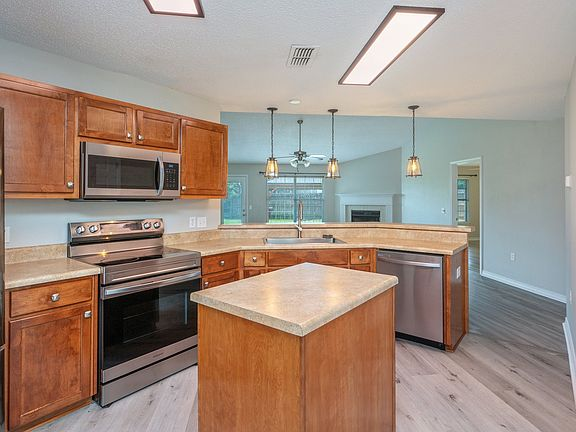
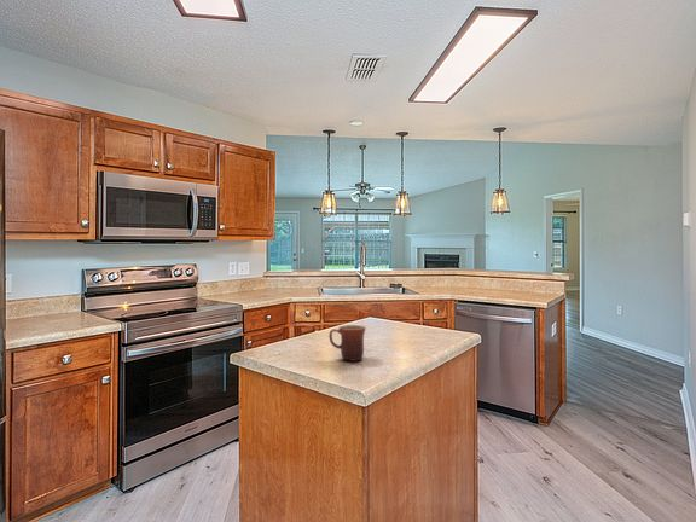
+ mug [327,324,367,362]
